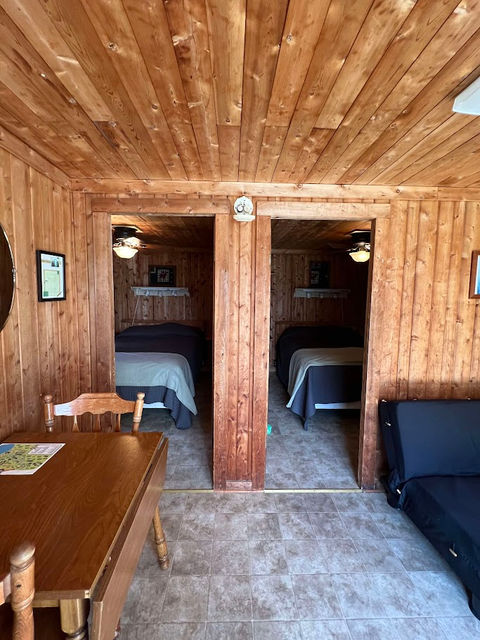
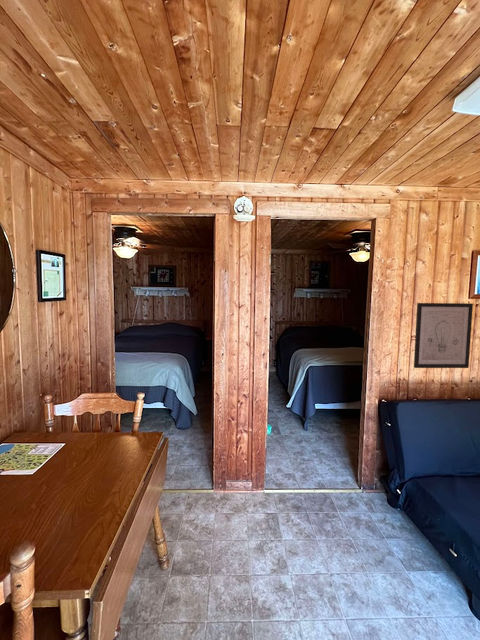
+ wall art [413,302,474,369]
